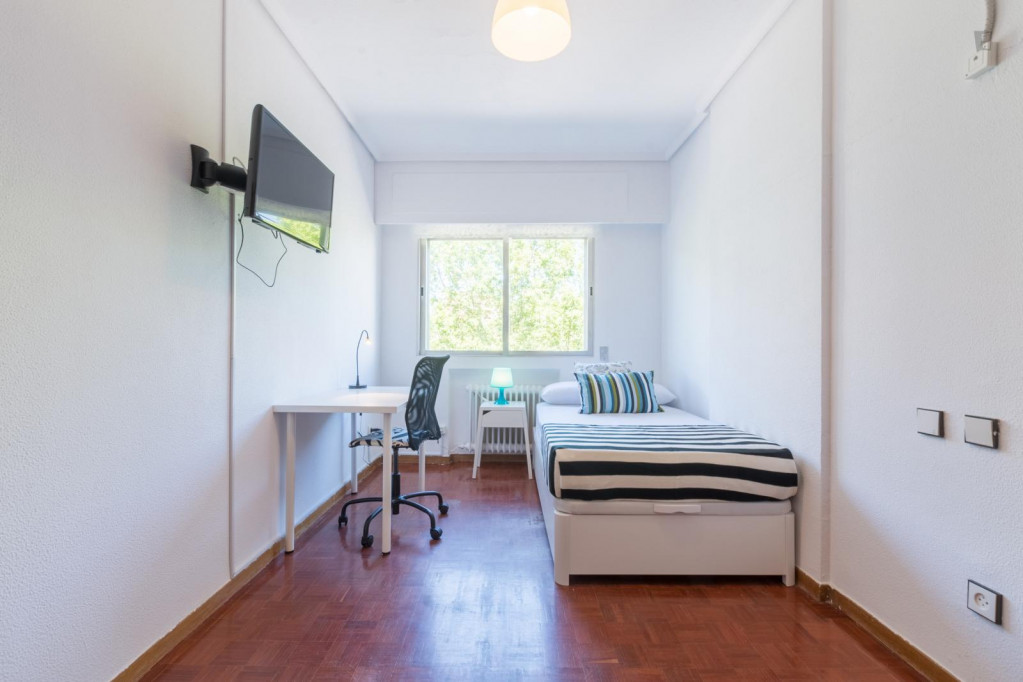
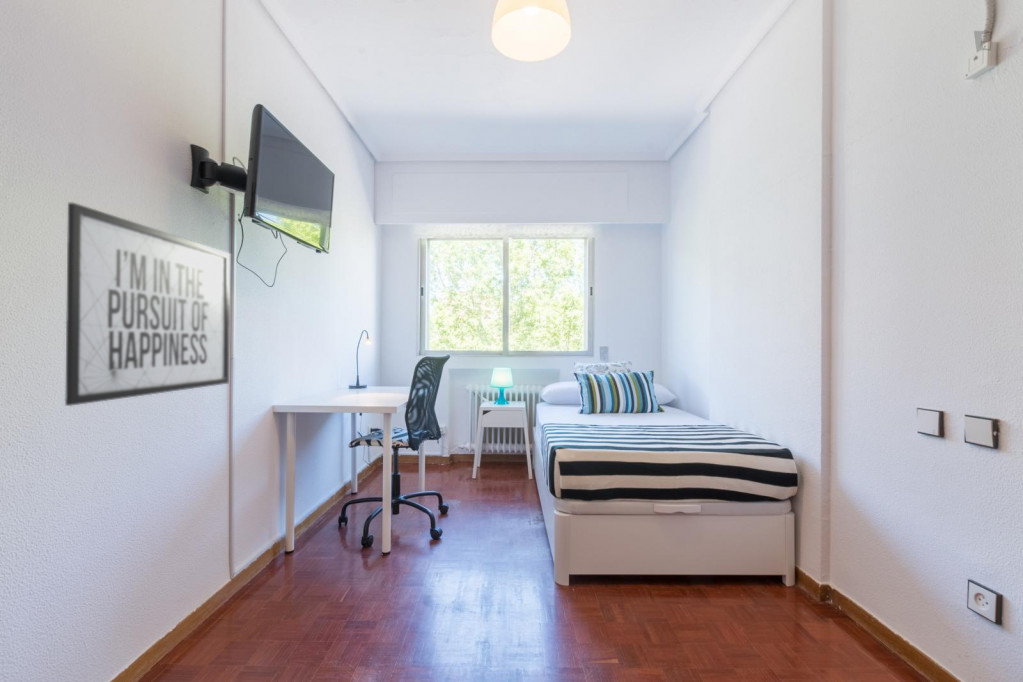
+ mirror [64,202,231,407]
